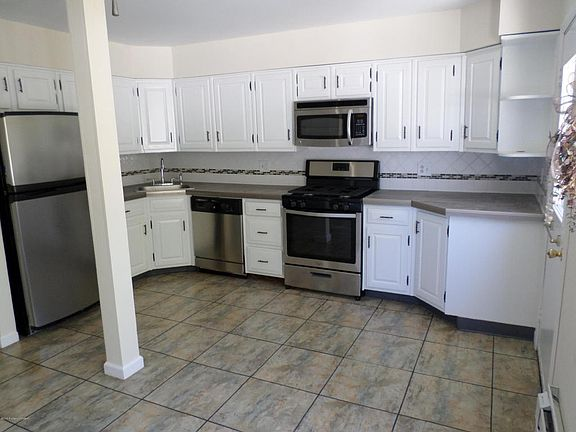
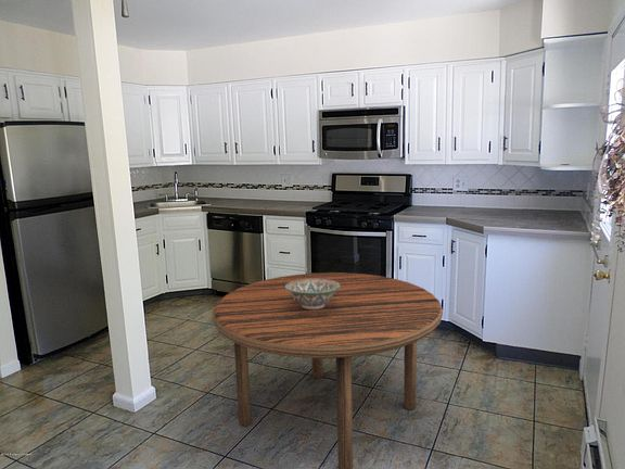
+ decorative bowl [285,279,340,309]
+ dining table [212,271,444,469]
